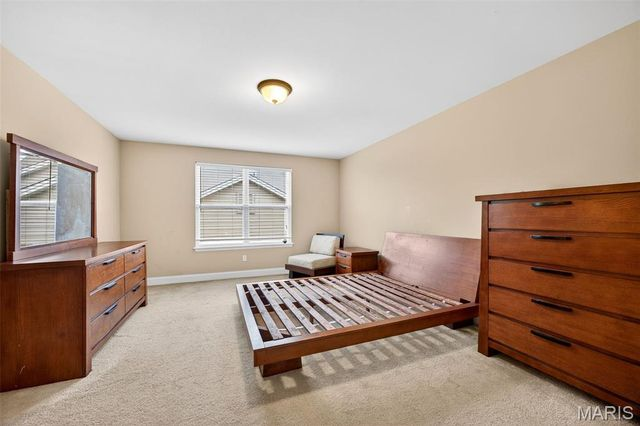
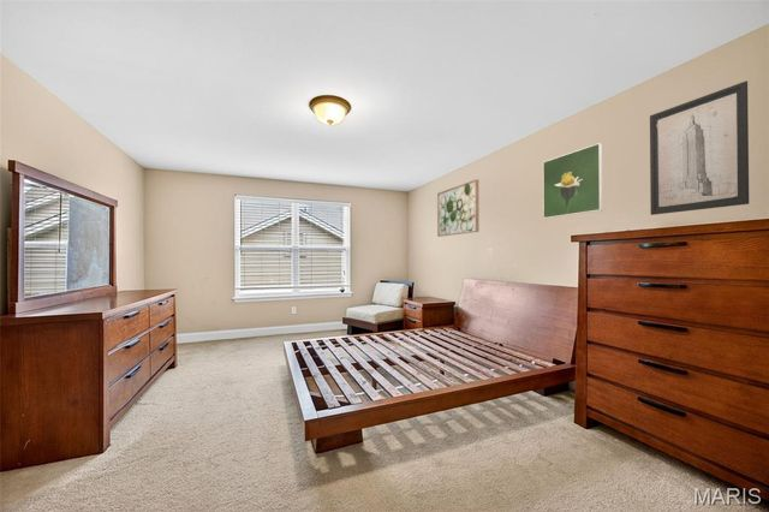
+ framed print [542,142,604,220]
+ wall art [649,79,750,216]
+ wall art [436,178,479,238]
